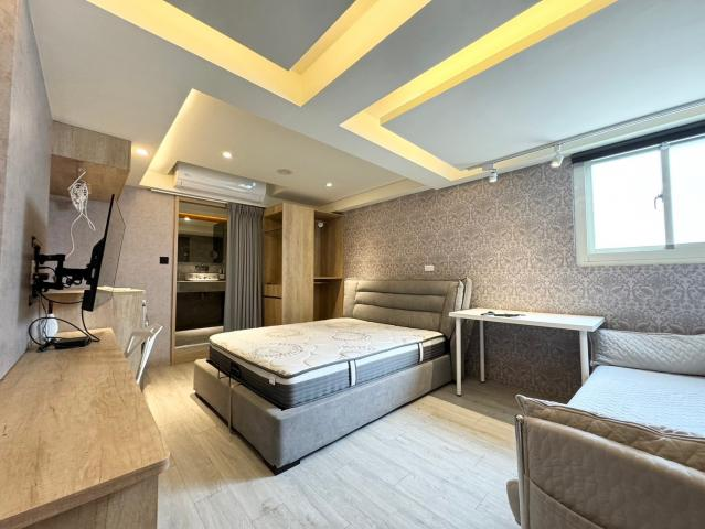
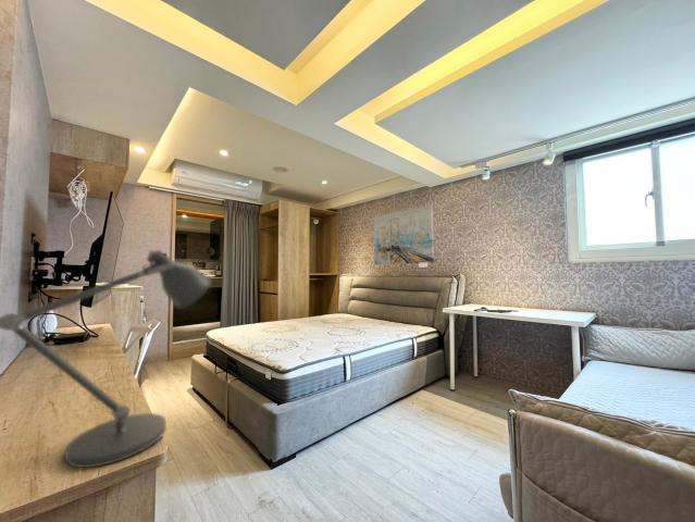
+ wall art [373,204,435,265]
+ desk lamp [0,249,213,469]
